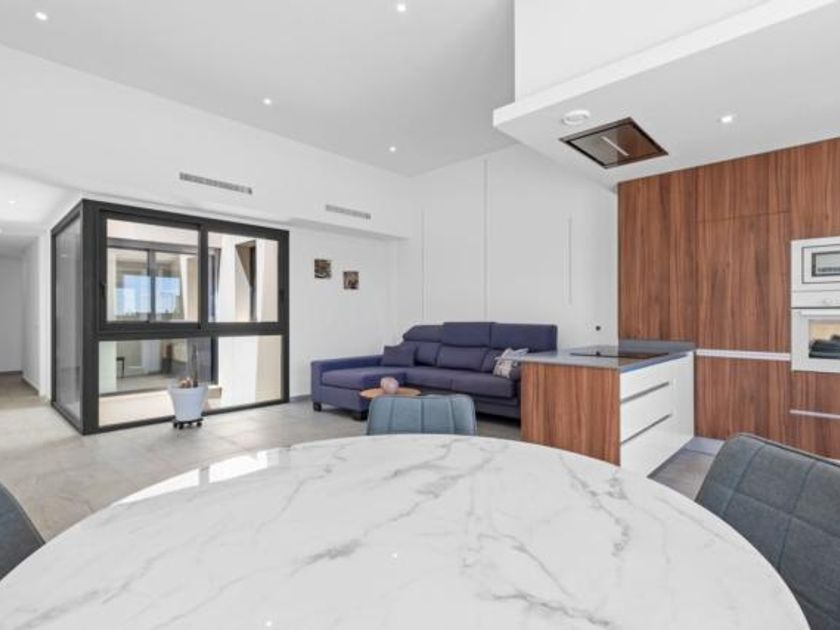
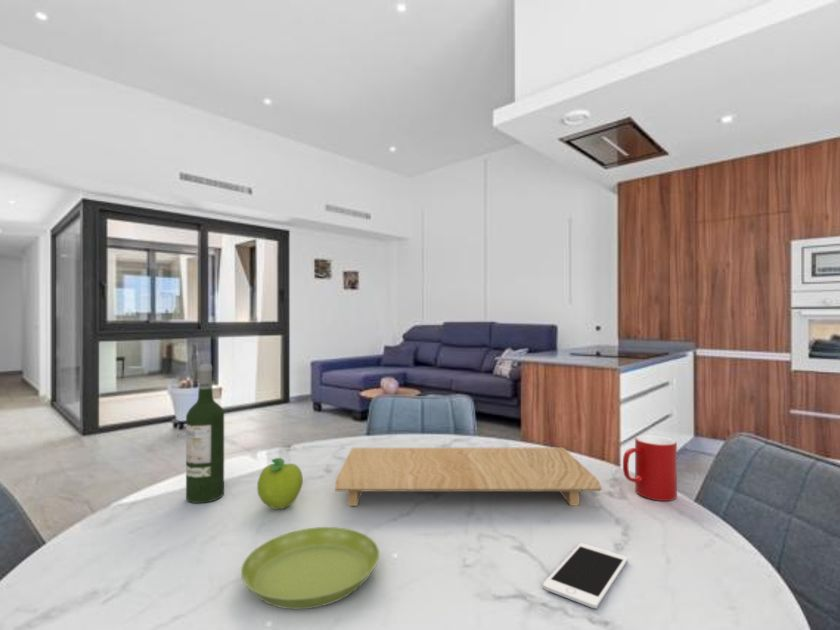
+ cutting board [334,447,603,507]
+ cup [622,434,678,502]
+ fruit [256,457,304,510]
+ saucer [240,526,381,610]
+ wine bottle [185,363,225,504]
+ cell phone [542,542,629,609]
